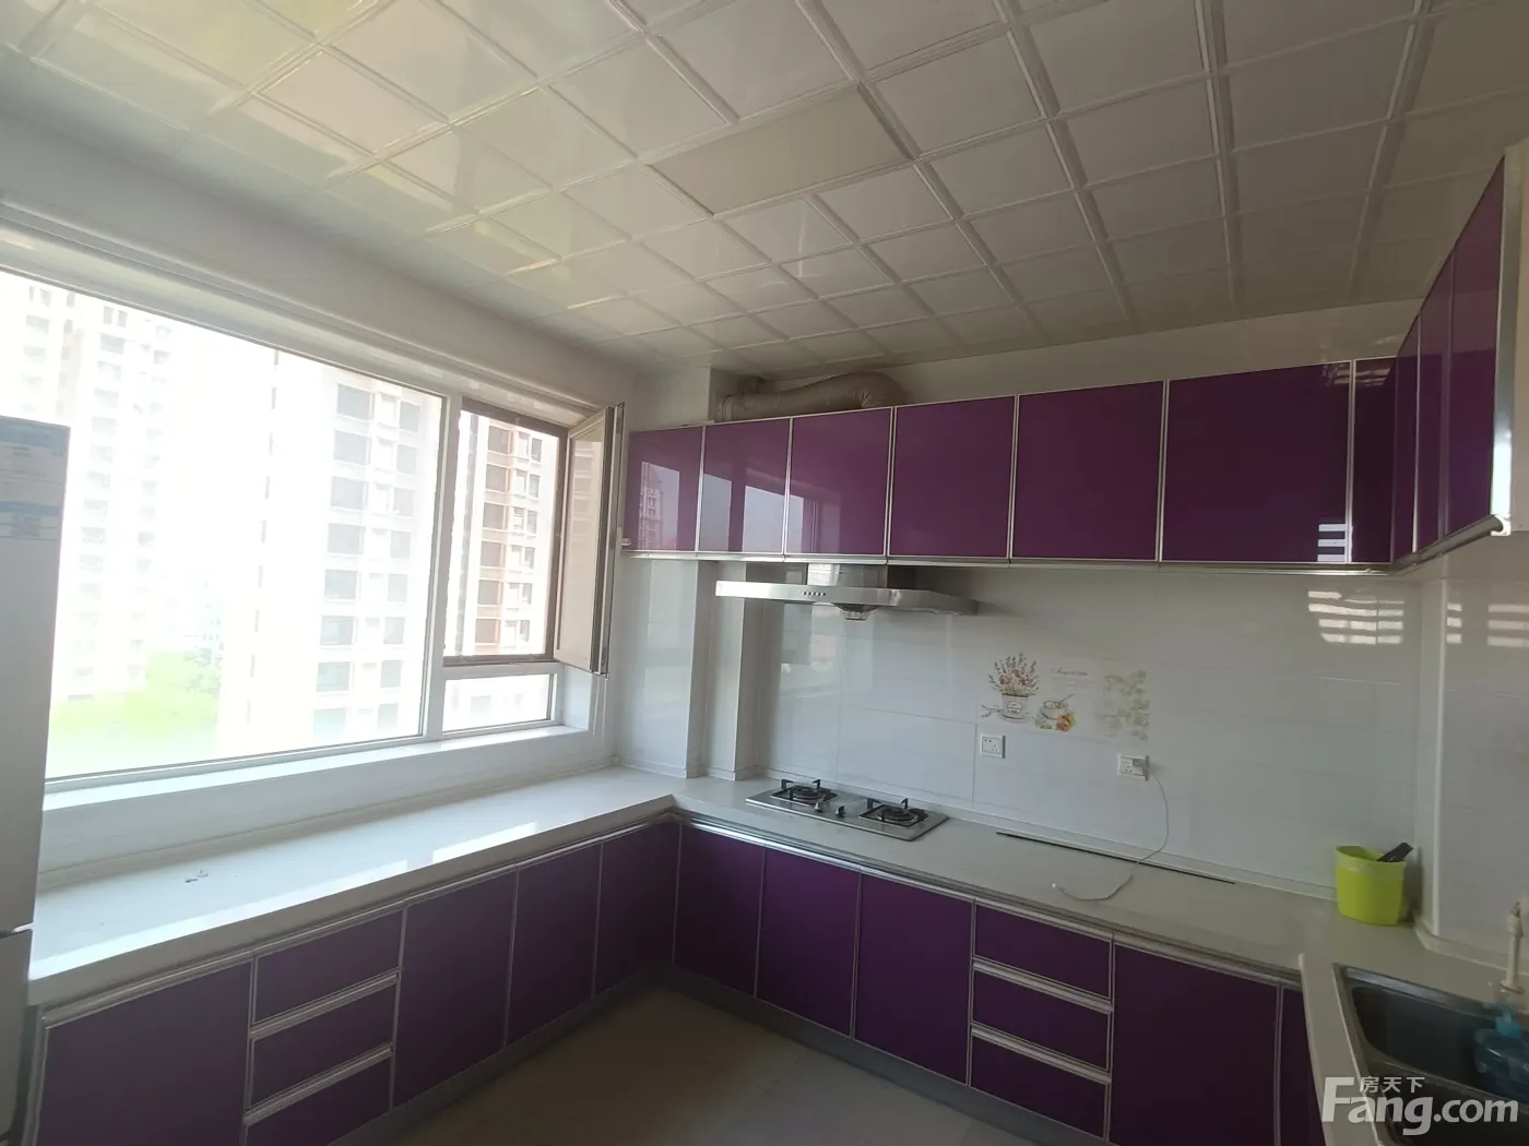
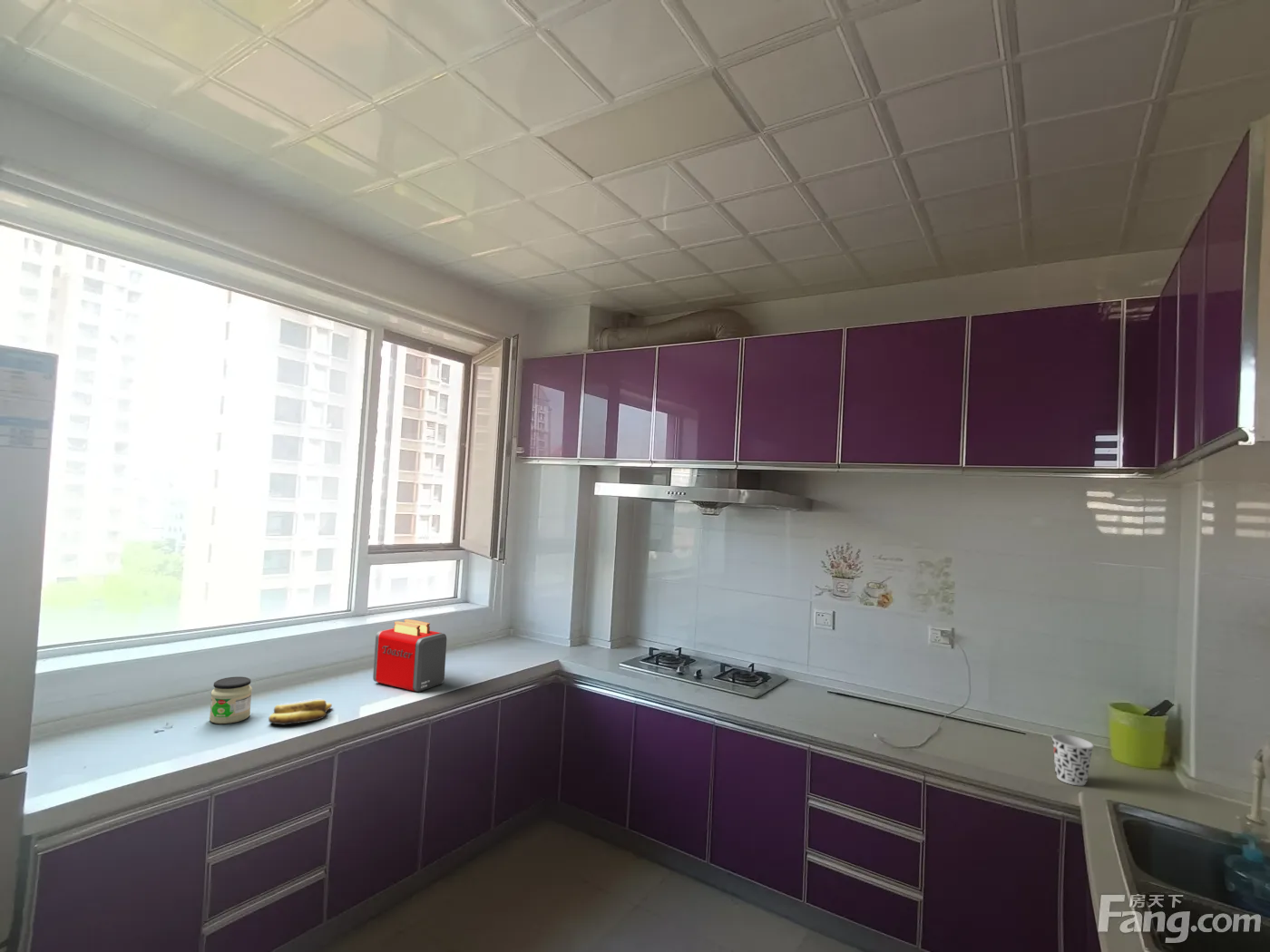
+ cup [1050,733,1095,787]
+ toaster [372,618,447,693]
+ banana [268,698,333,725]
+ jar [209,675,253,724]
